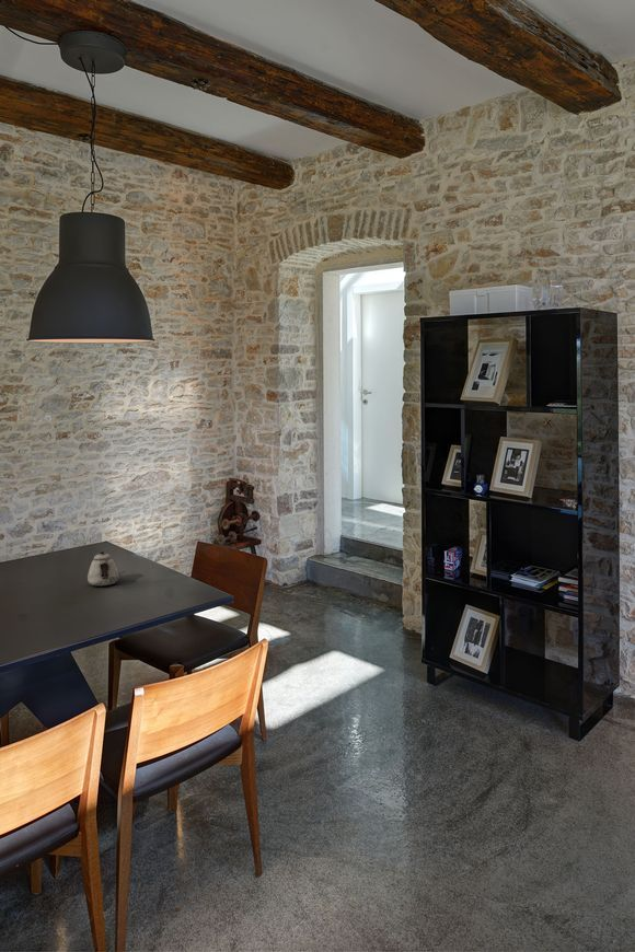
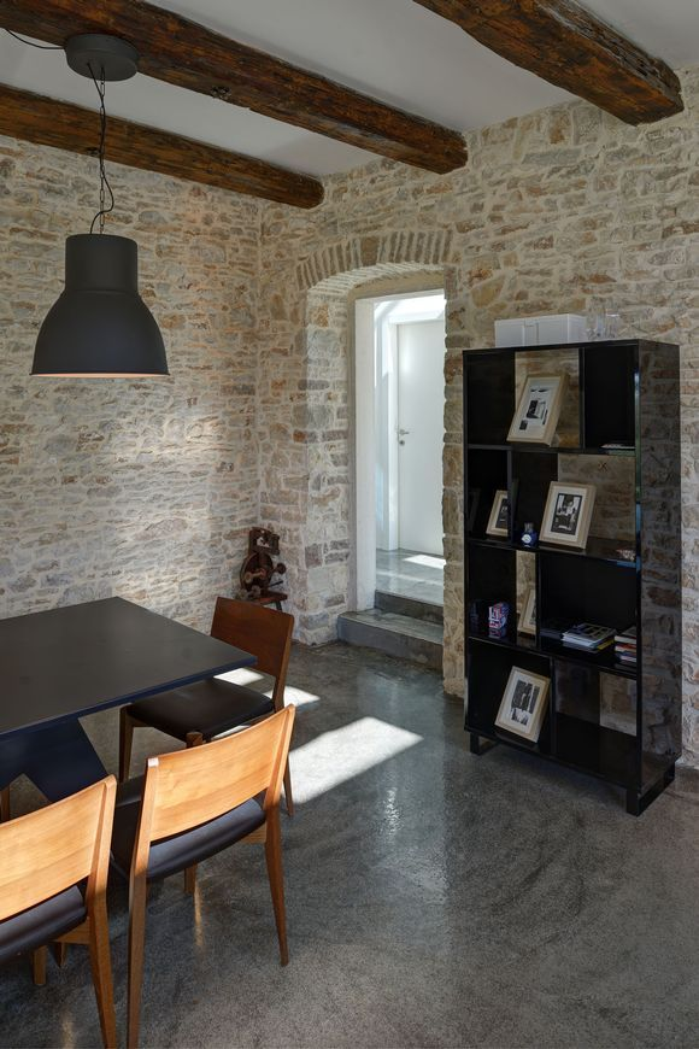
- teapot [86,550,120,588]
